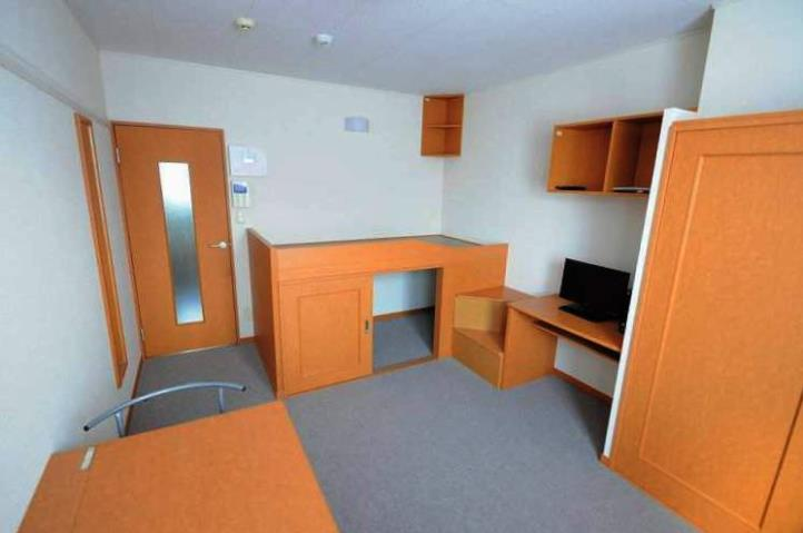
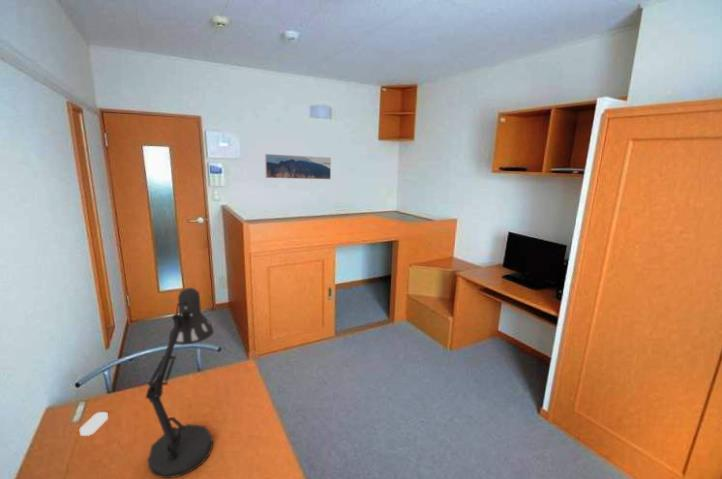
+ desk lamp [145,287,215,479]
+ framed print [264,153,332,180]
+ soap bar [79,411,109,437]
